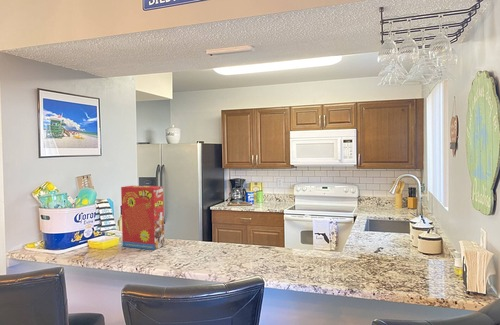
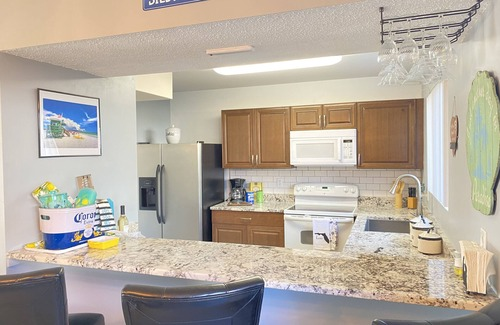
- cereal box [120,185,165,251]
